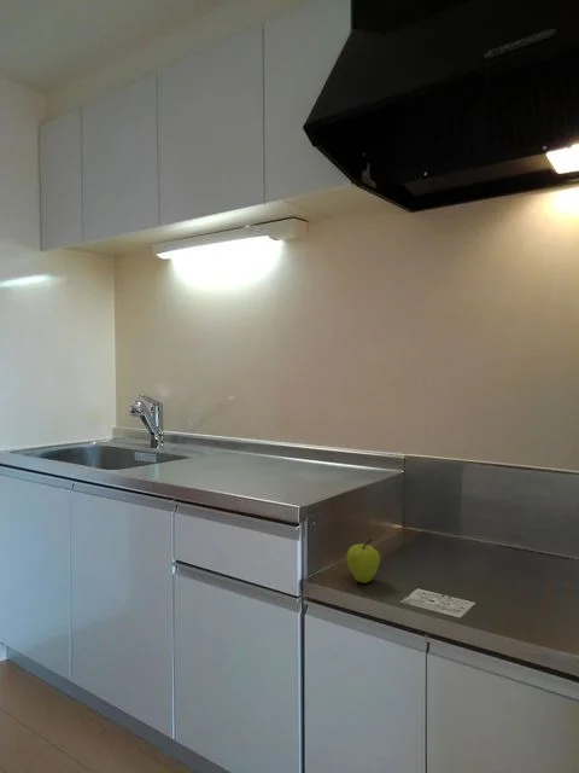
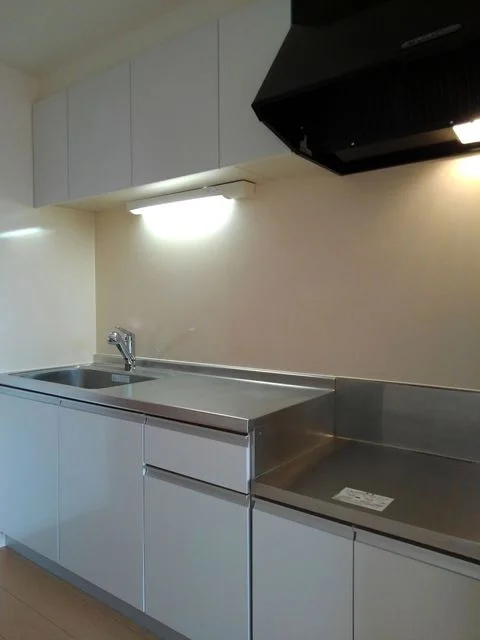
- fruit [345,537,381,585]
